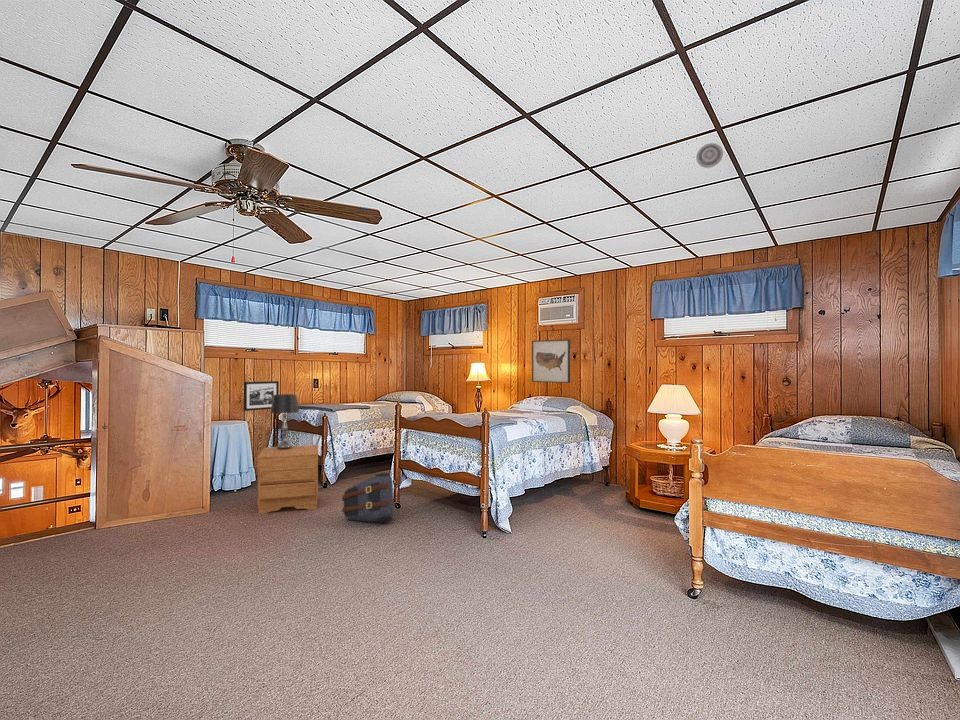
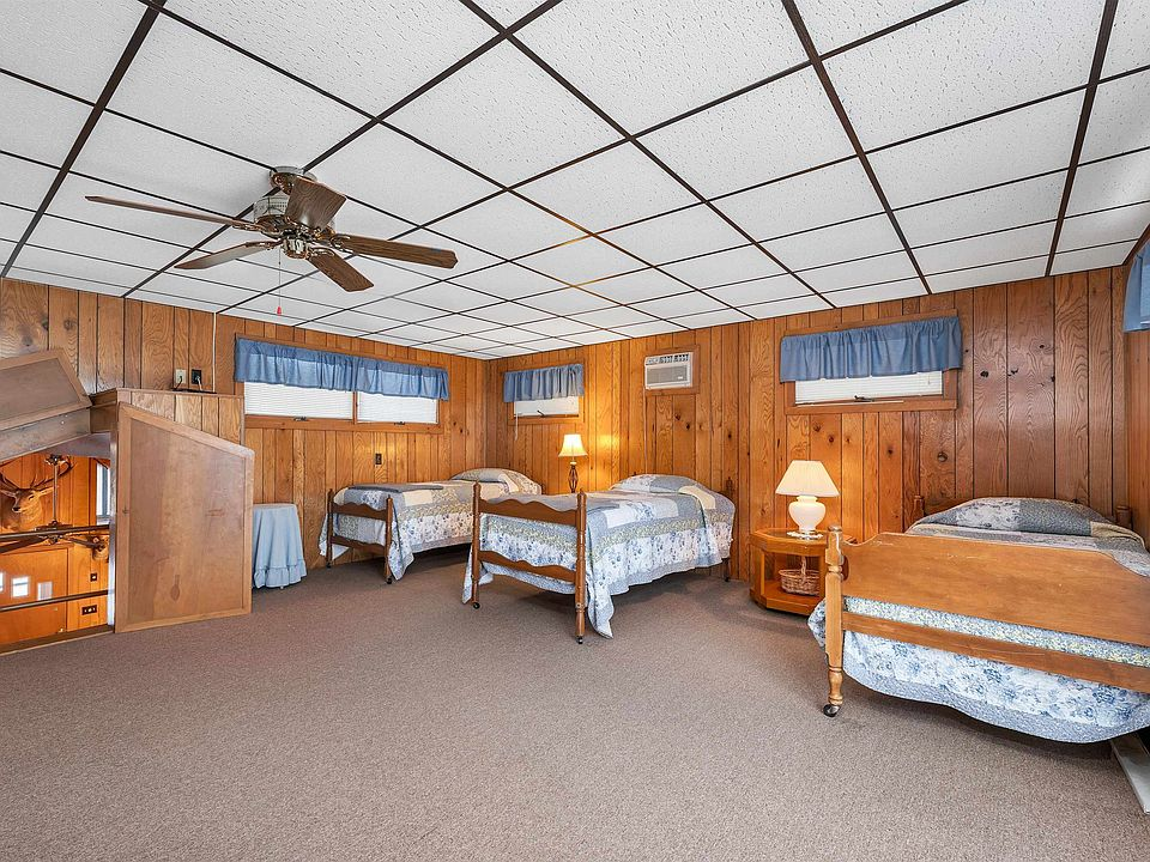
- smoke detector [695,142,724,169]
- picture frame [243,380,280,412]
- wall art [531,339,571,384]
- backpack [341,472,395,524]
- table lamp [270,393,300,448]
- nightstand [256,444,319,515]
